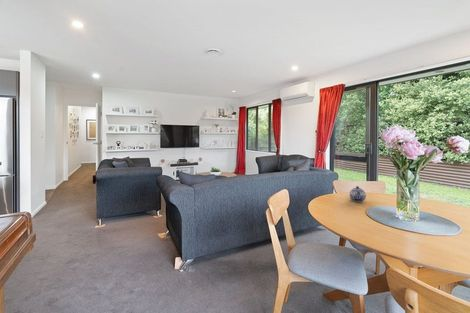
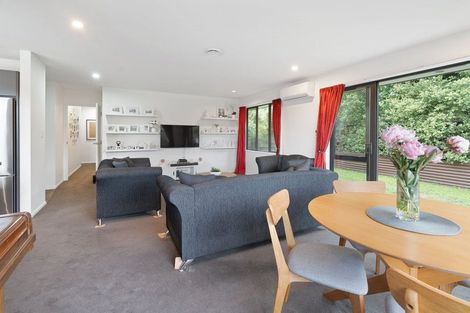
- teapot [349,185,367,203]
